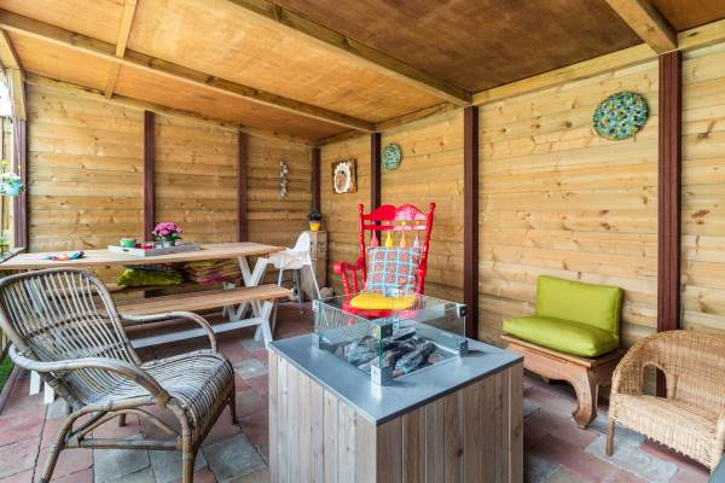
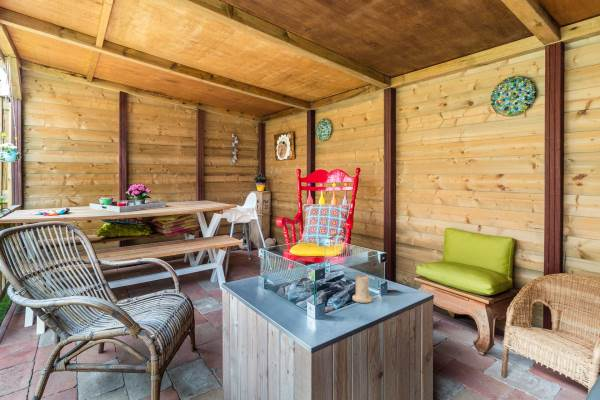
+ candle [352,273,374,304]
